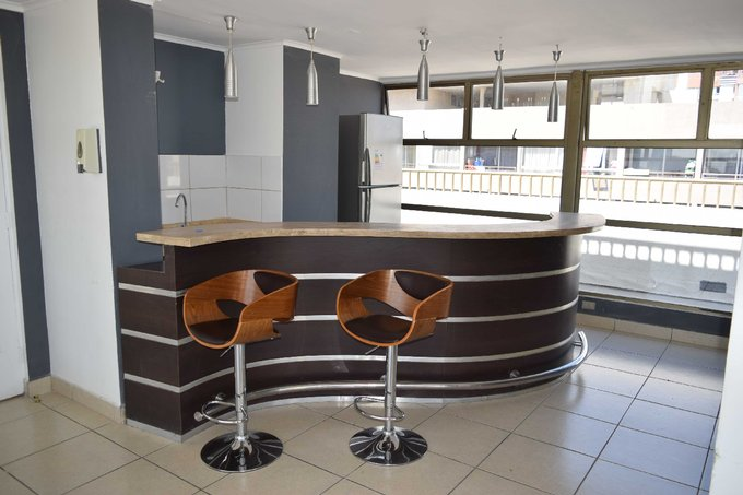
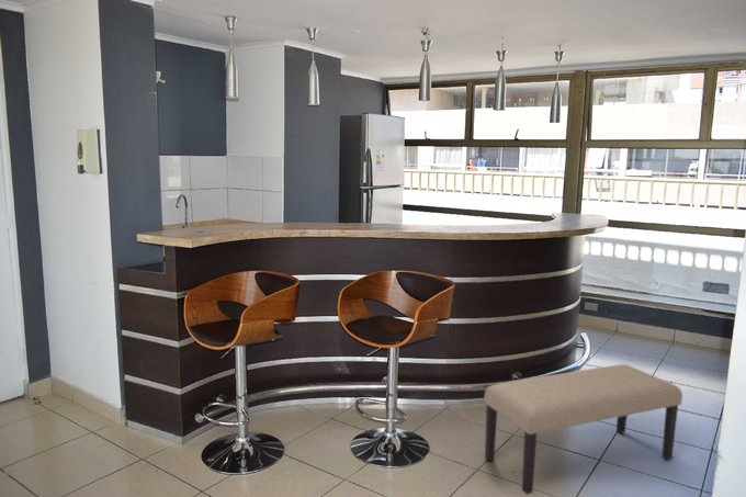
+ bench [483,363,683,495]
